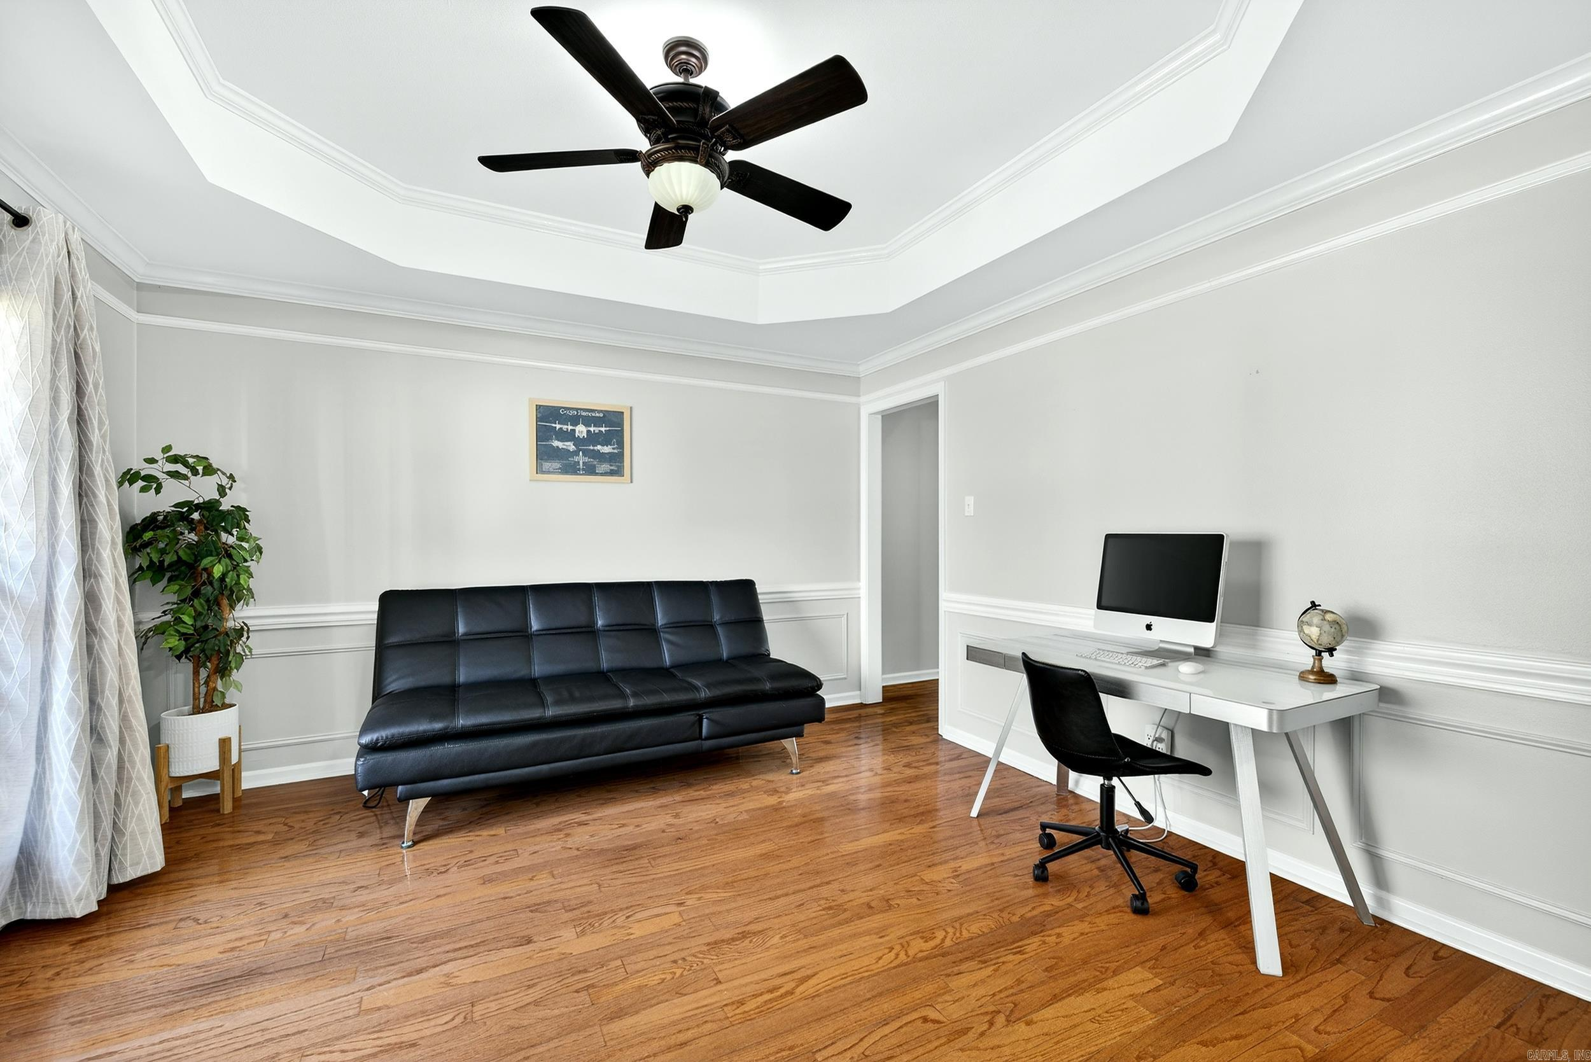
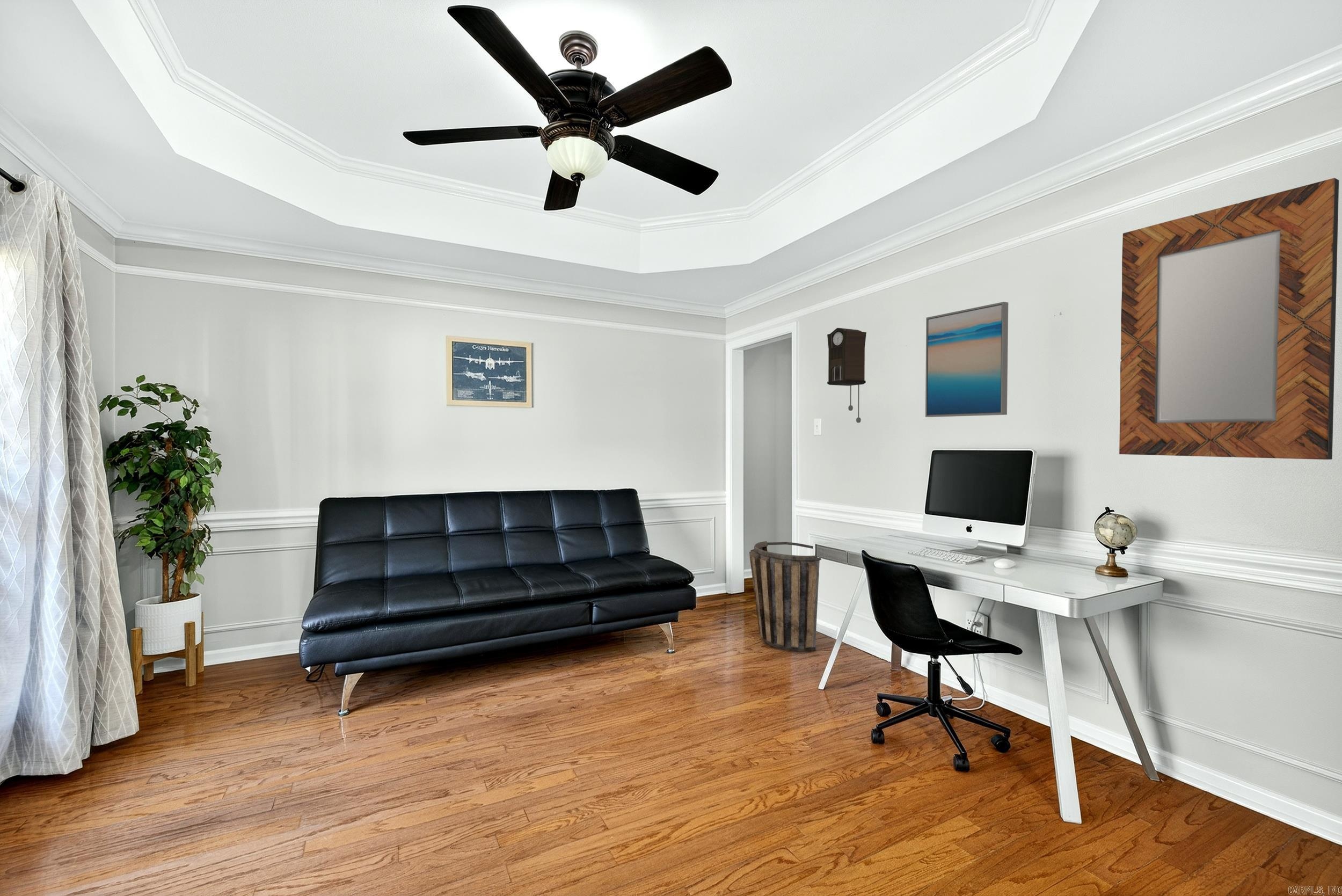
+ home mirror [1119,177,1339,460]
+ wall art [925,301,1009,418]
+ pendulum clock [827,327,867,424]
+ basket [749,541,822,652]
